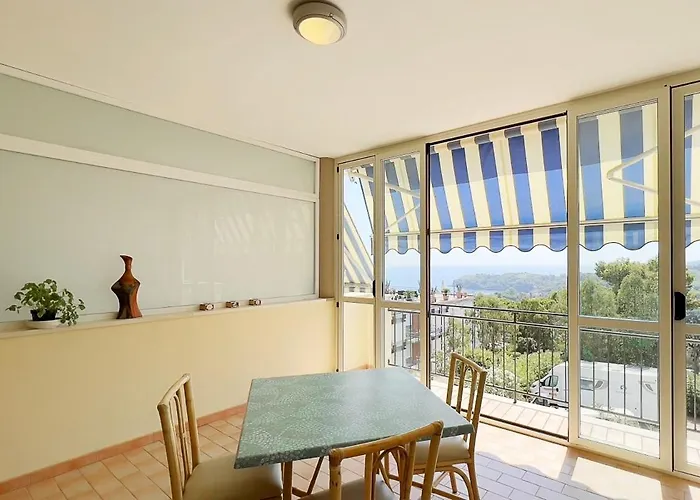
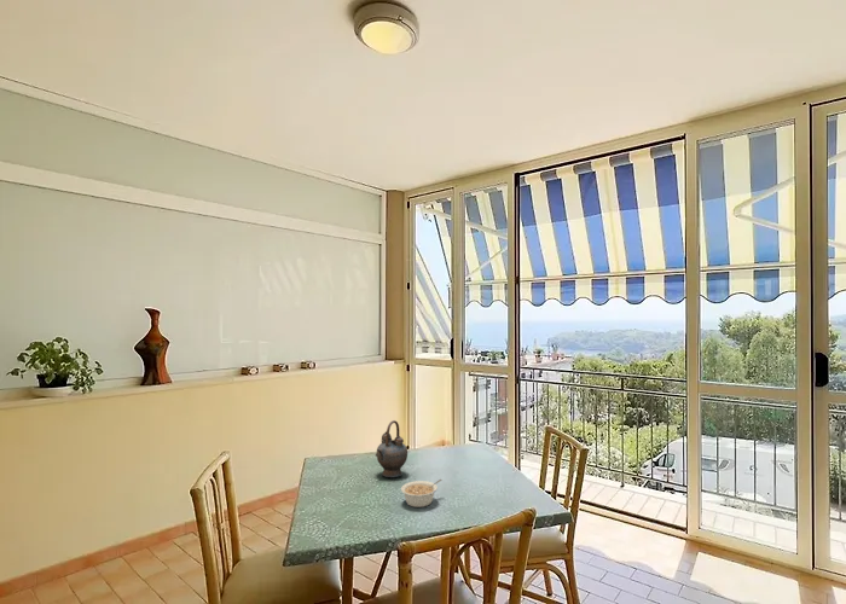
+ legume [400,478,442,509]
+ teapot [375,419,408,478]
